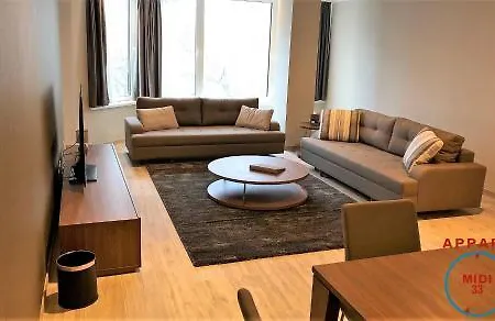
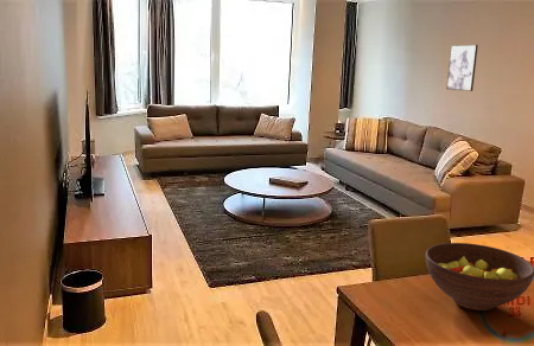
+ wall art [445,44,479,92]
+ fruit bowl [425,242,534,312]
